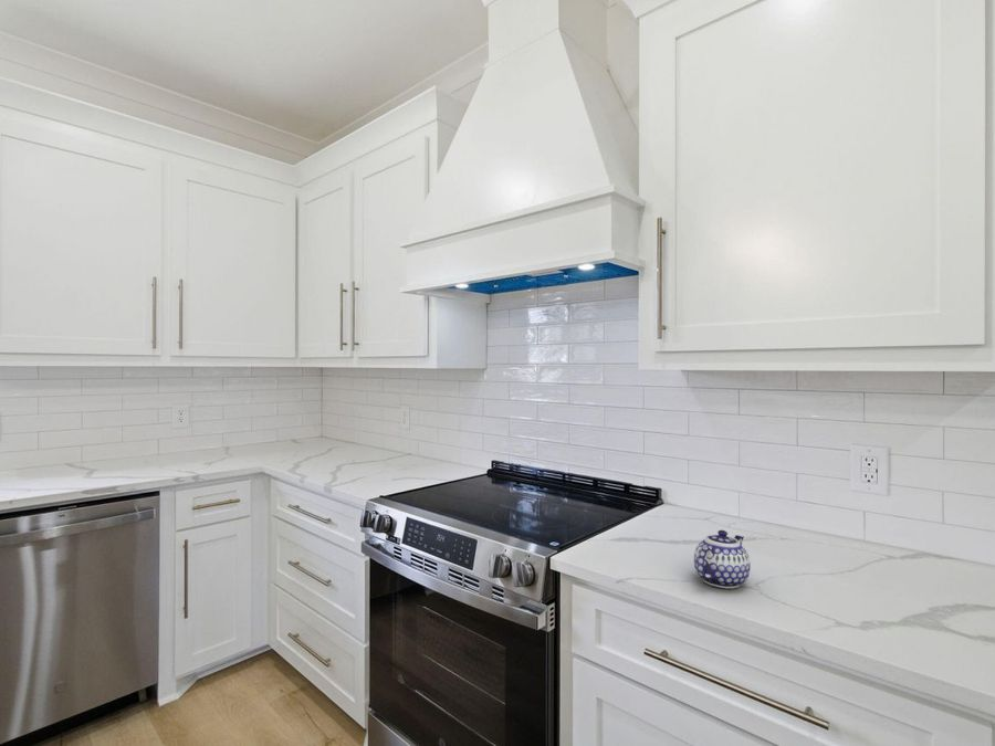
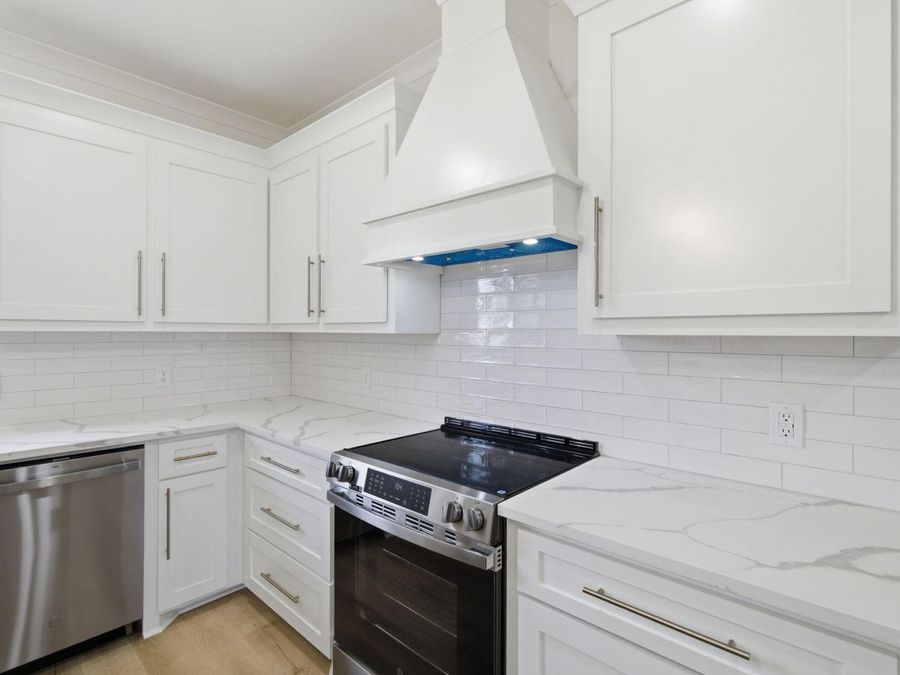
- teapot [693,529,752,589]
